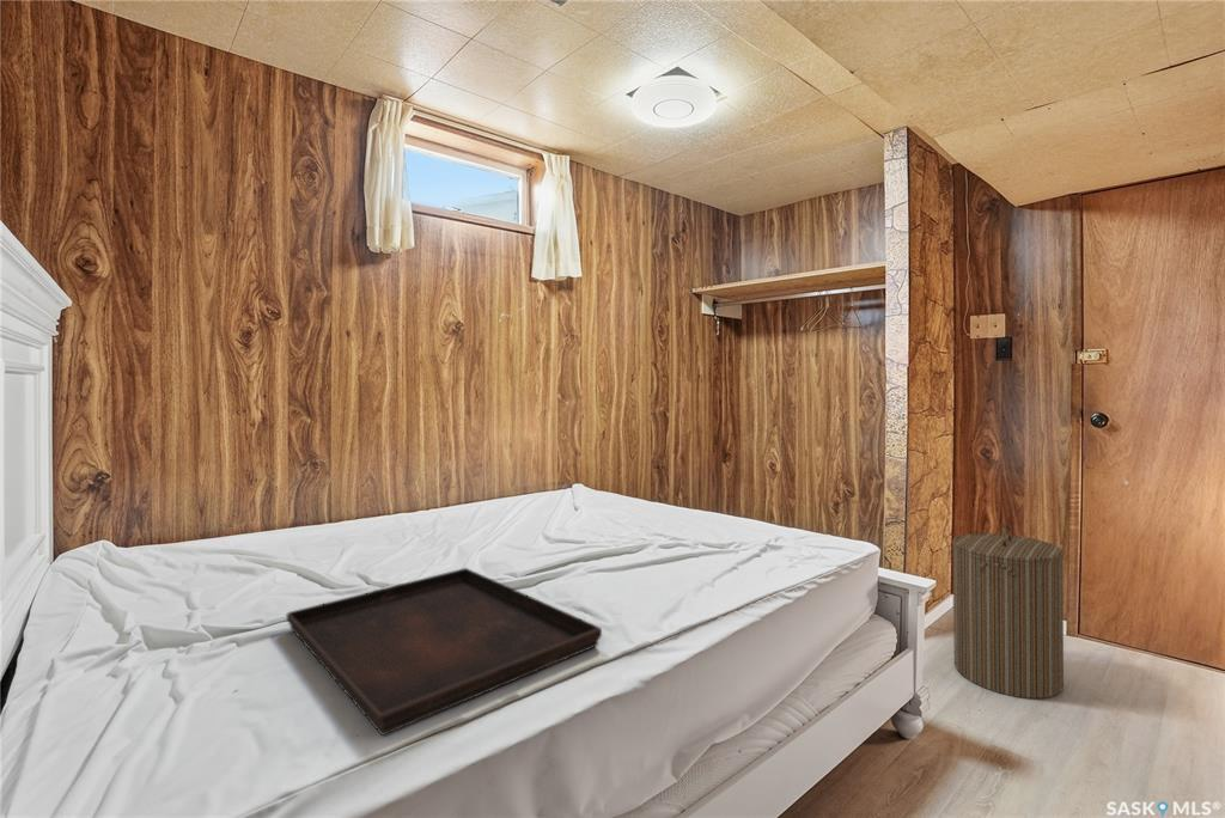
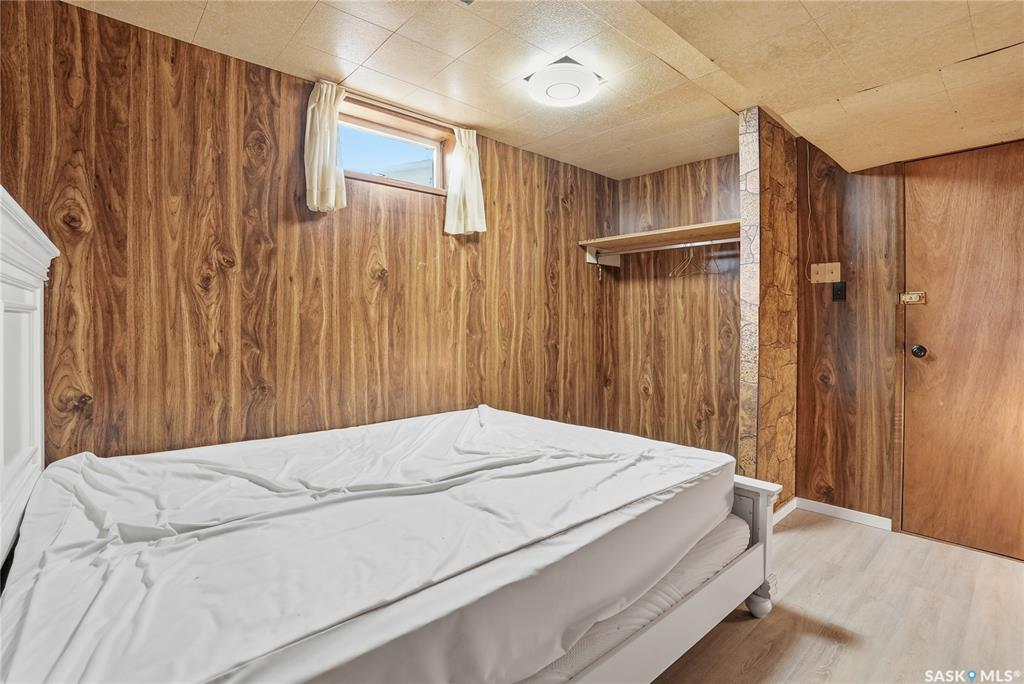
- serving tray [286,567,603,737]
- laundry hamper [951,521,1065,700]
